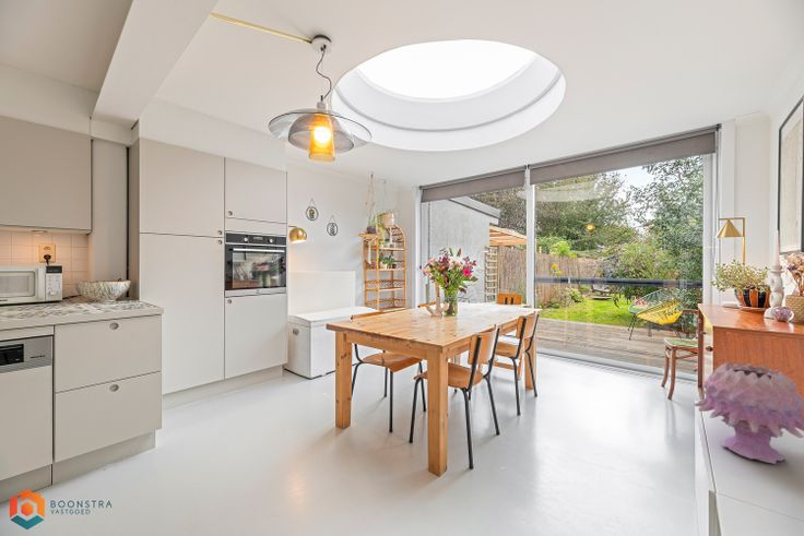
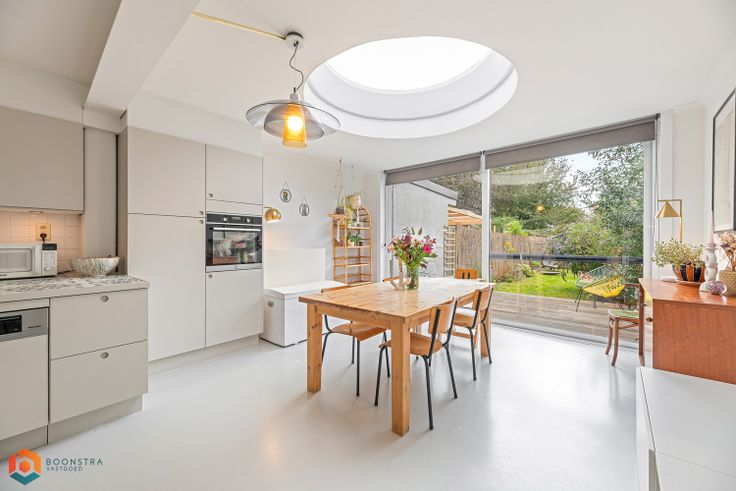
- decorative vase [693,361,804,465]
